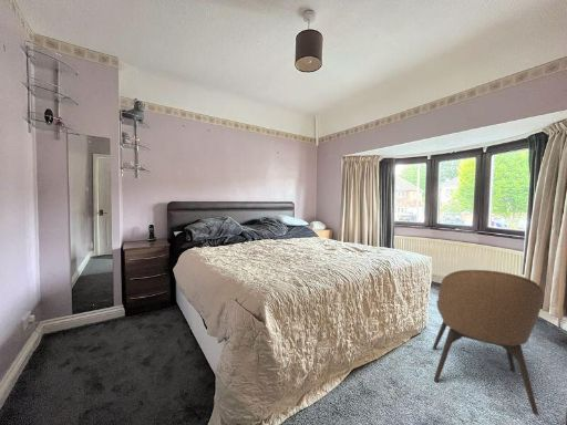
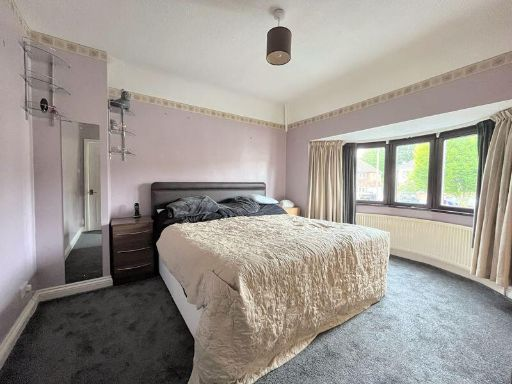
- chair [432,269,545,416]
